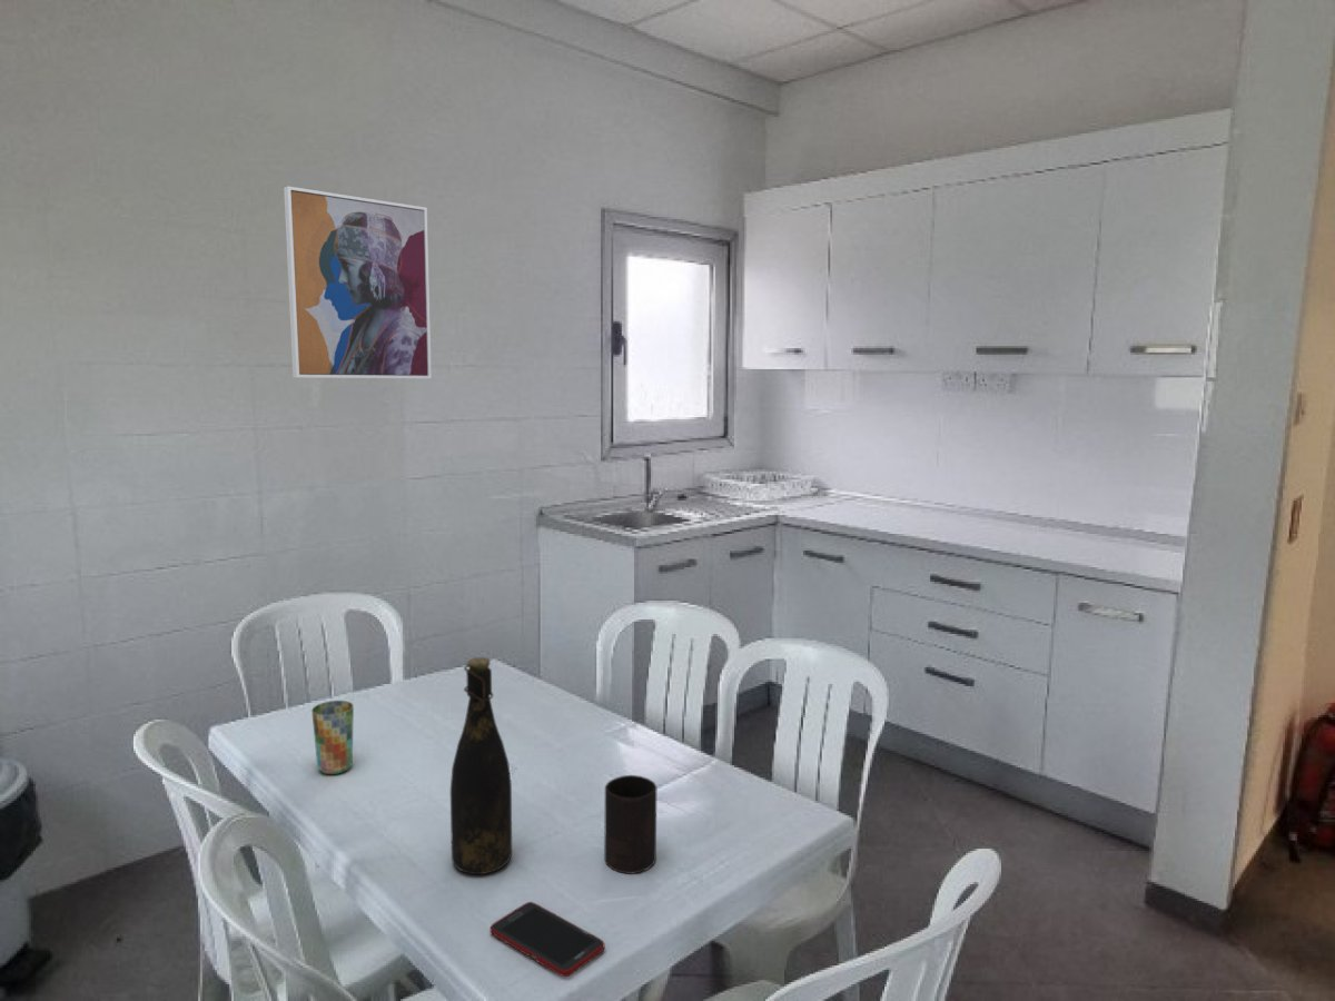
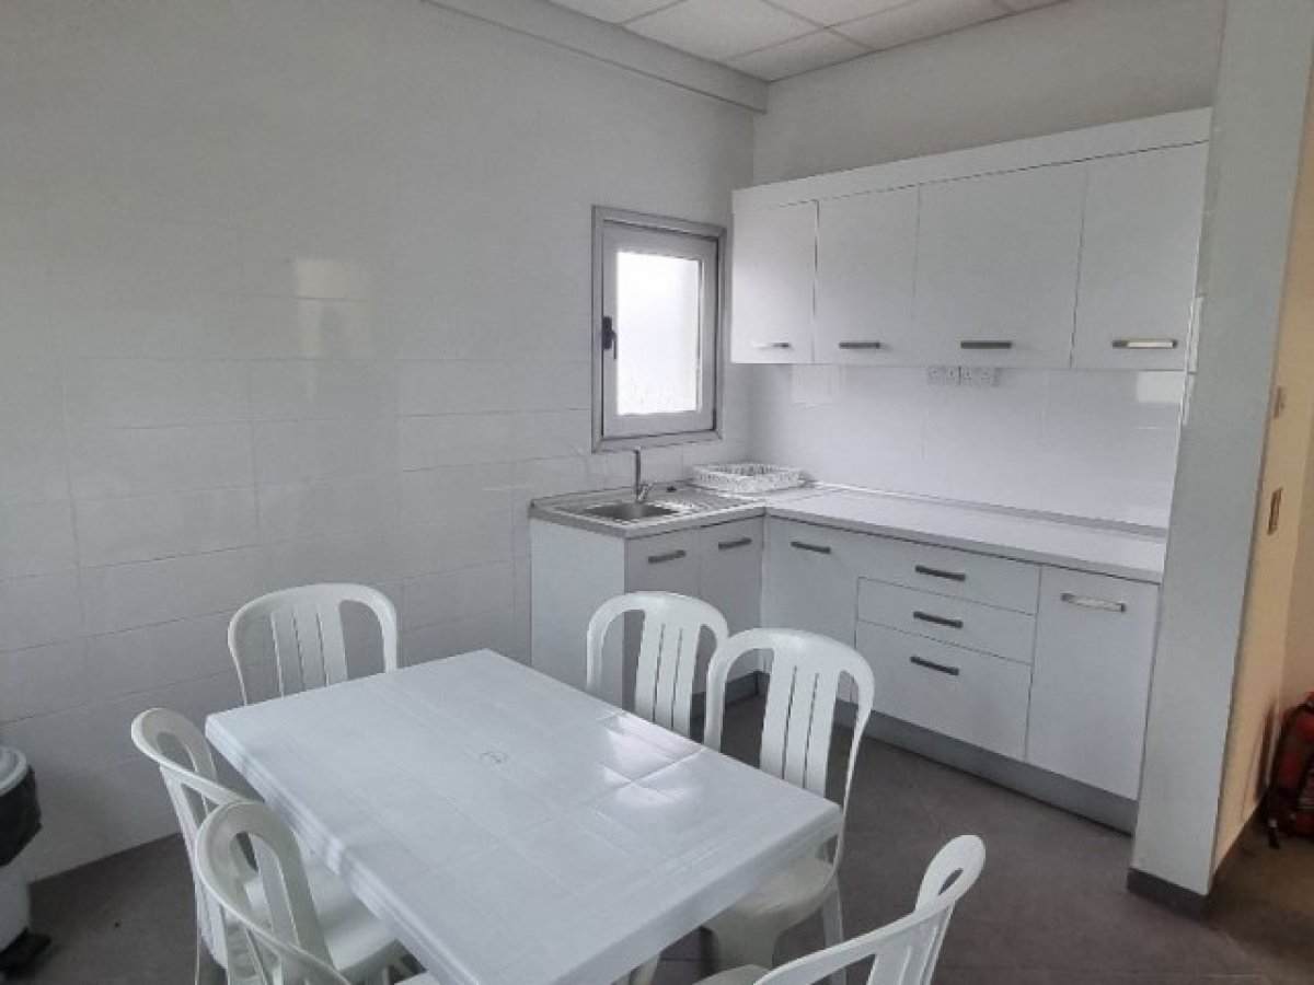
- cell phone [490,901,605,978]
- cup [603,774,657,875]
- bottle [449,656,513,875]
- wall art [283,186,433,379]
- cup [310,700,355,775]
